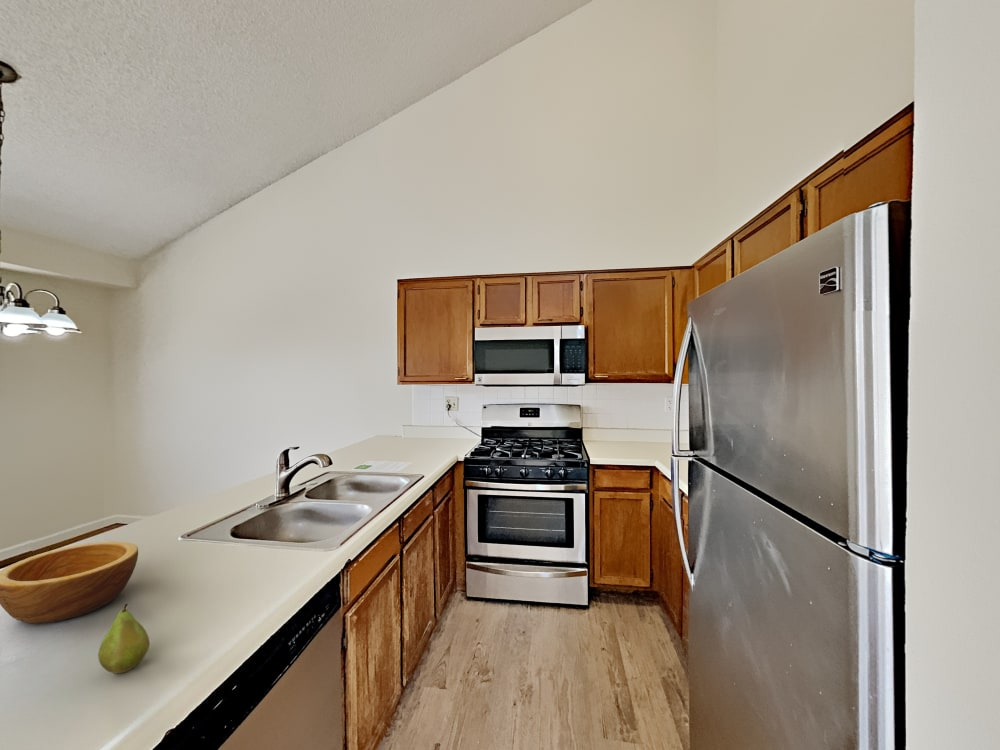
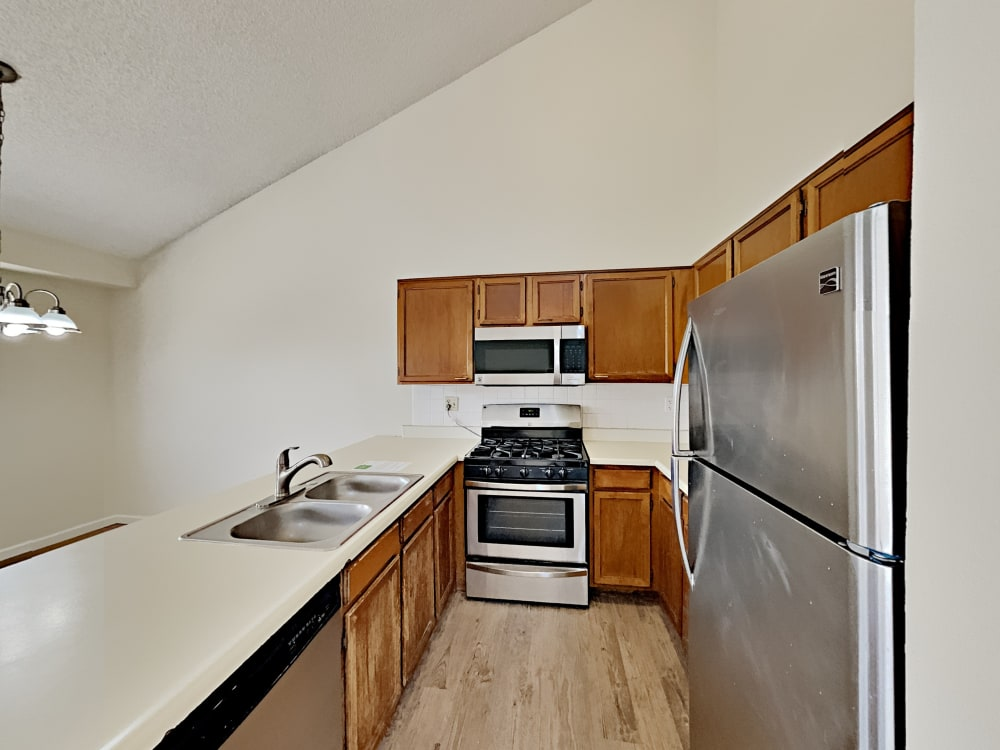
- fruit [97,603,150,674]
- bowl [0,540,139,625]
